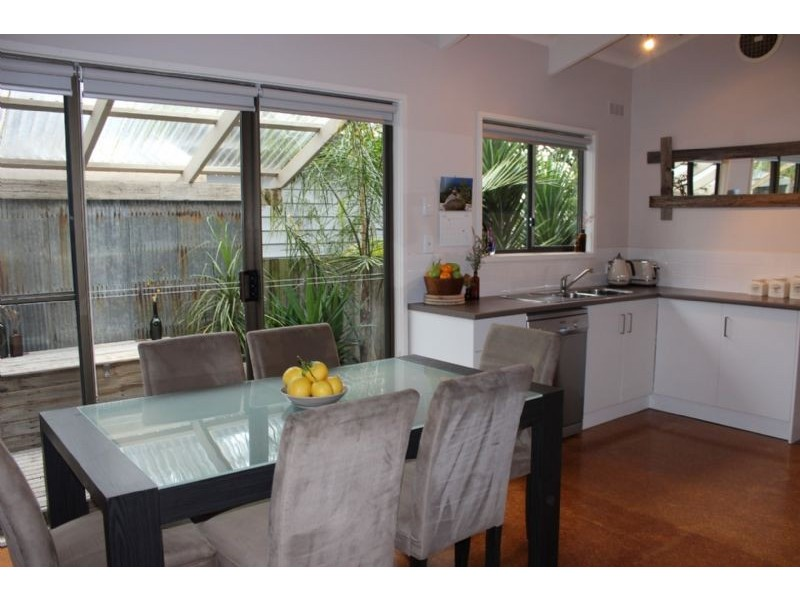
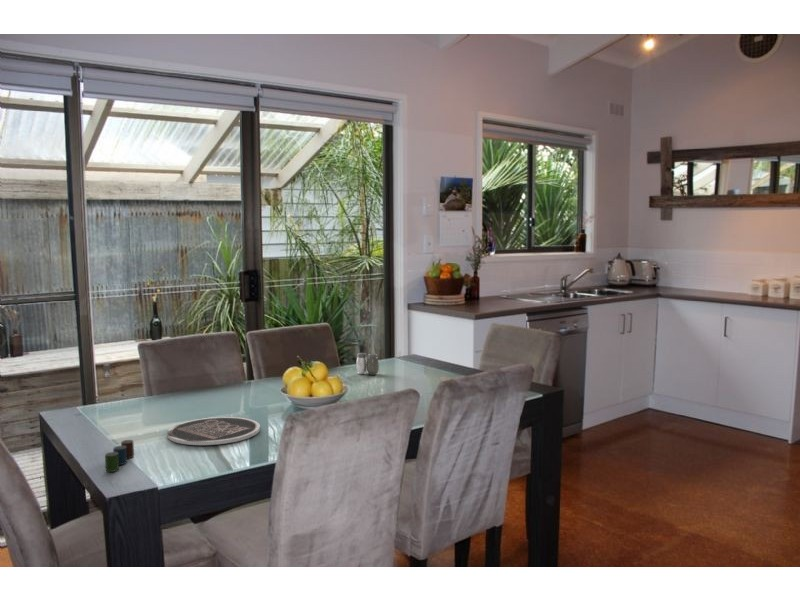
+ plate [166,416,261,446]
+ salt and pepper shaker [355,352,380,376]
+ cup [104,439,135,473]
